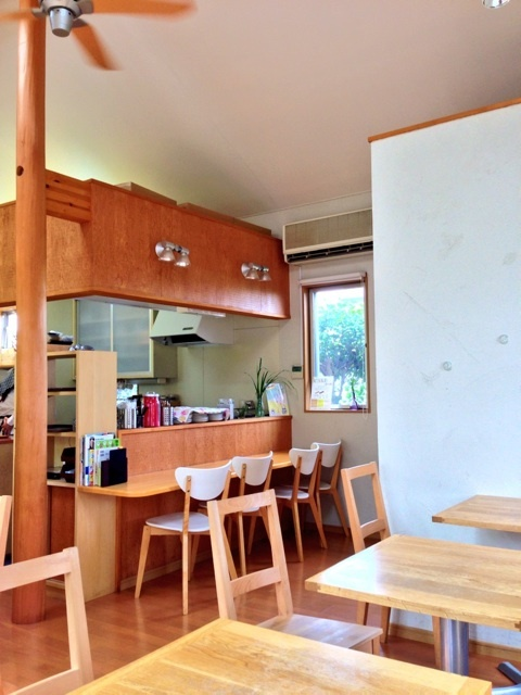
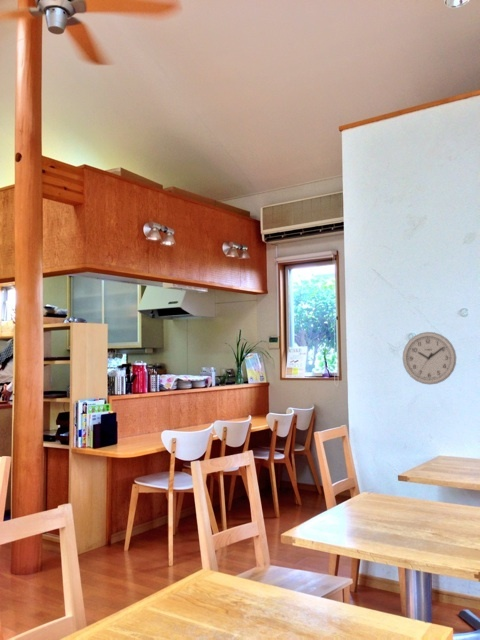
+ wall clock [402,331,457,386]
